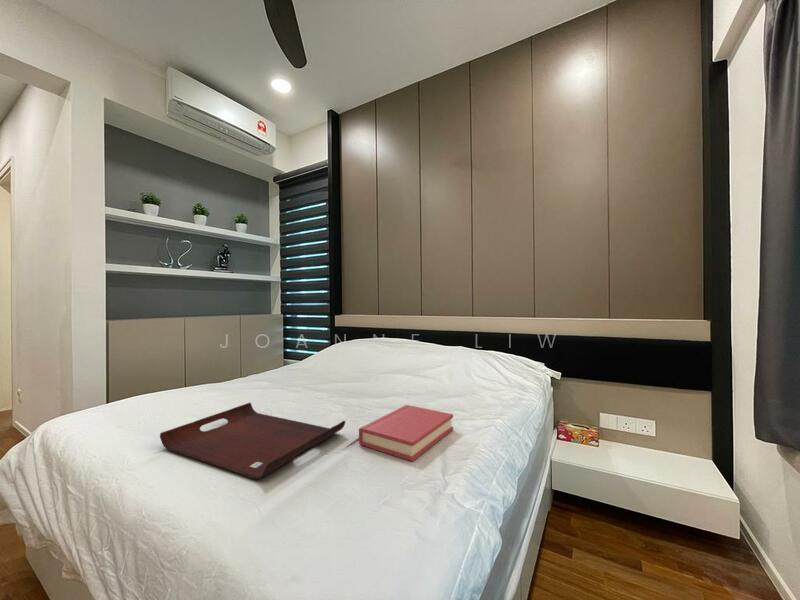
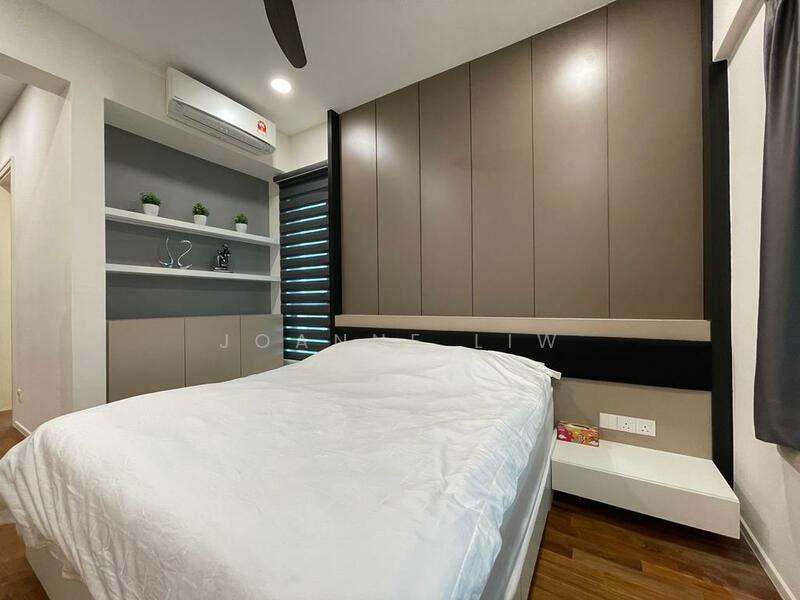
- serving tray [159,402,346,480]
- hardback book [358,404,454,462]
